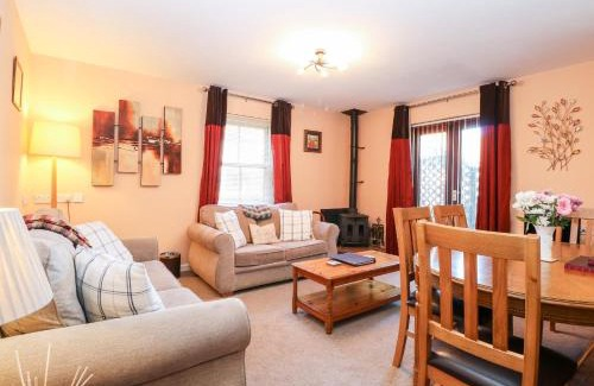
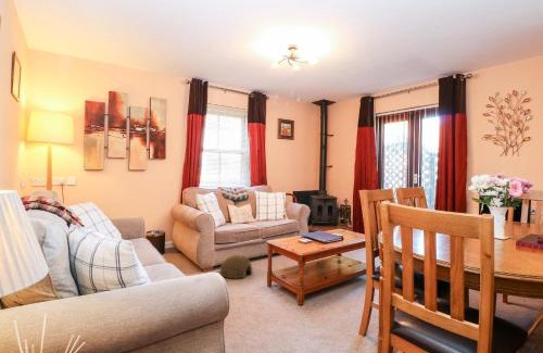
+ woven basket [218,254,253,279]
